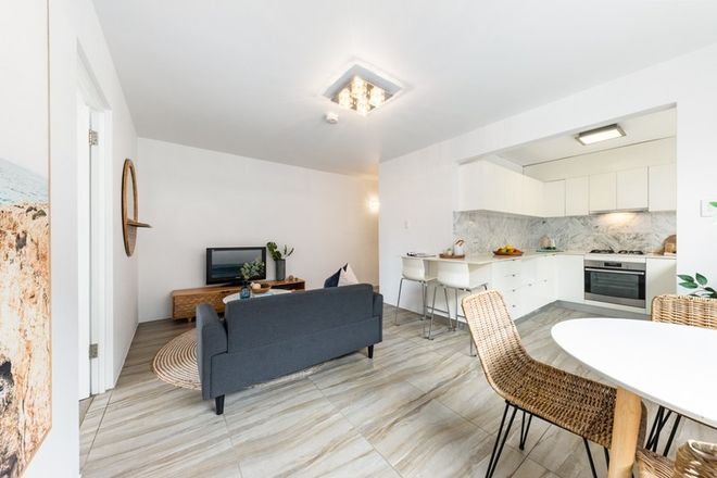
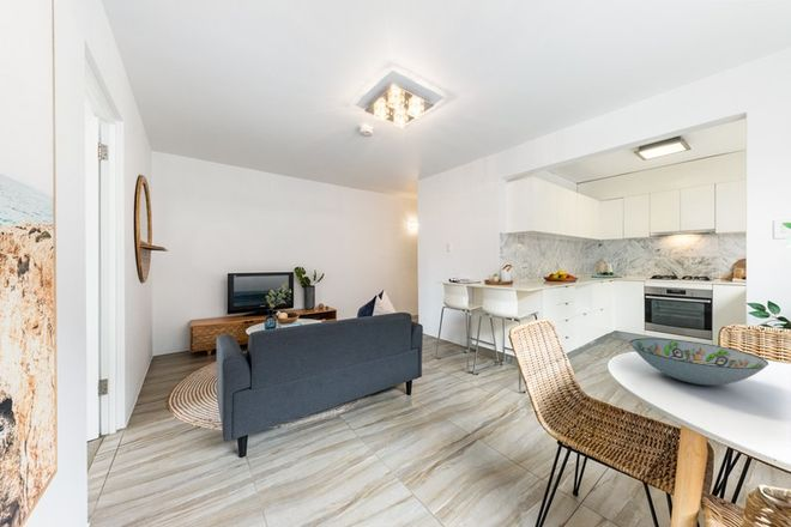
+ decorative bowl [629,337,769,386]
